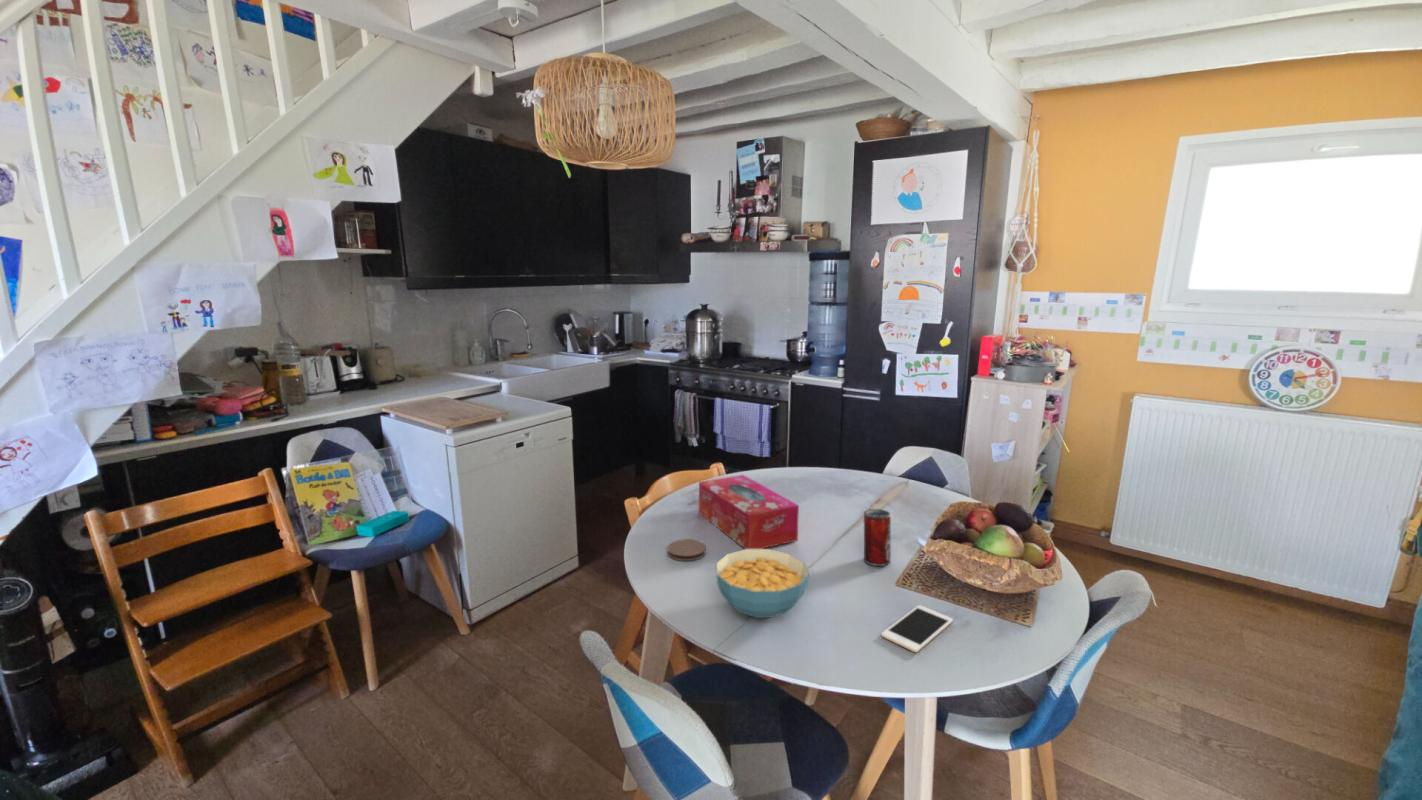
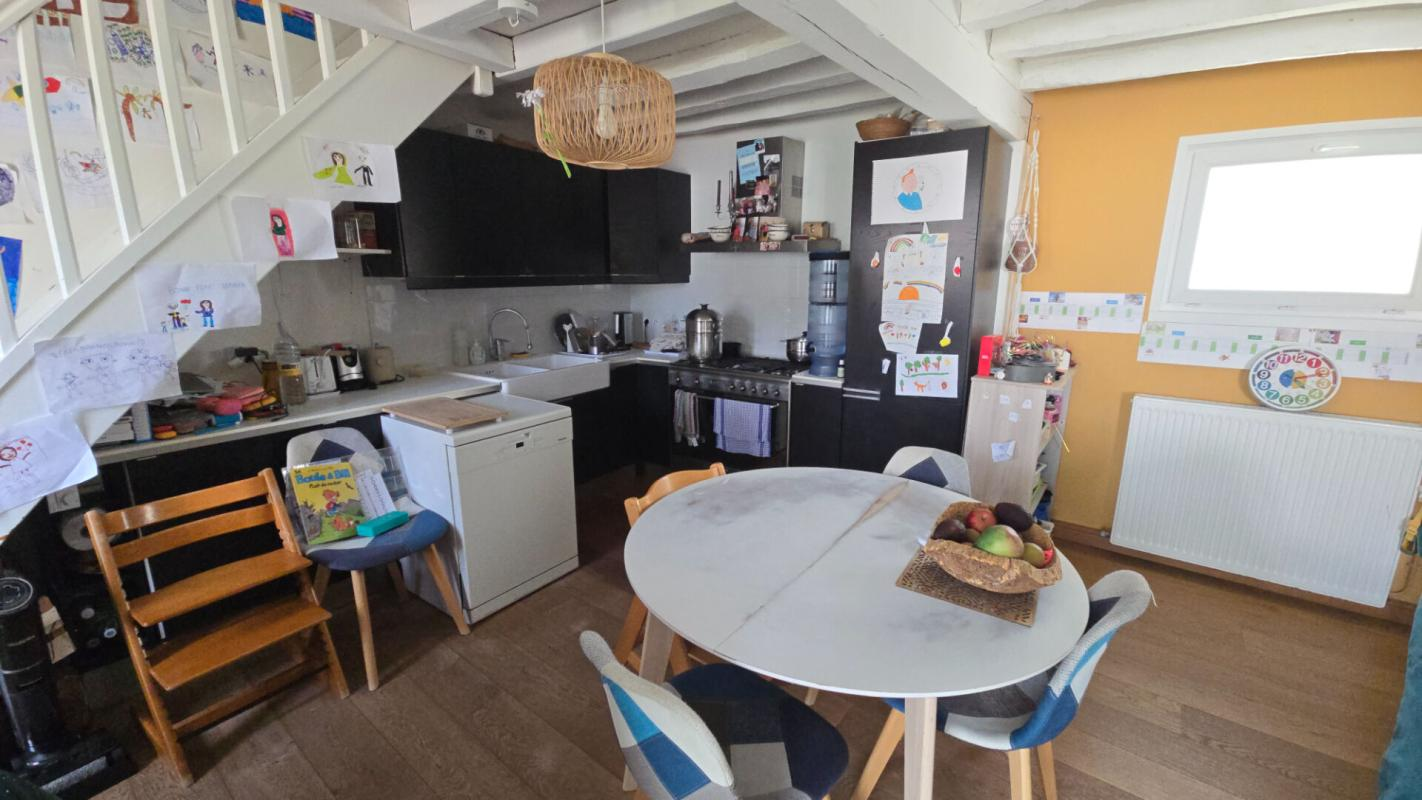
- tissue box [698,474,800,549]
- cereal bowl [715,548,810,619]
- cell phone [880,604,954,653]
- beverage can [863,508,892,567]
- coaster [666,538,707,562]
